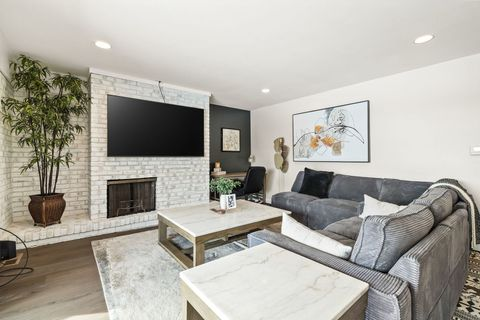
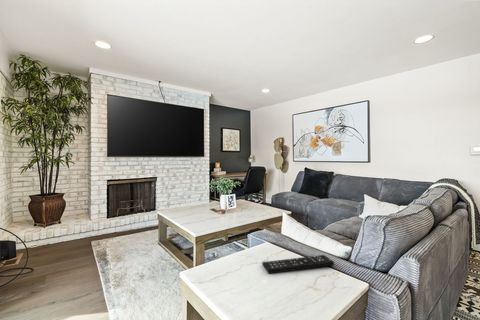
+ remote control [261,254,335,275]
